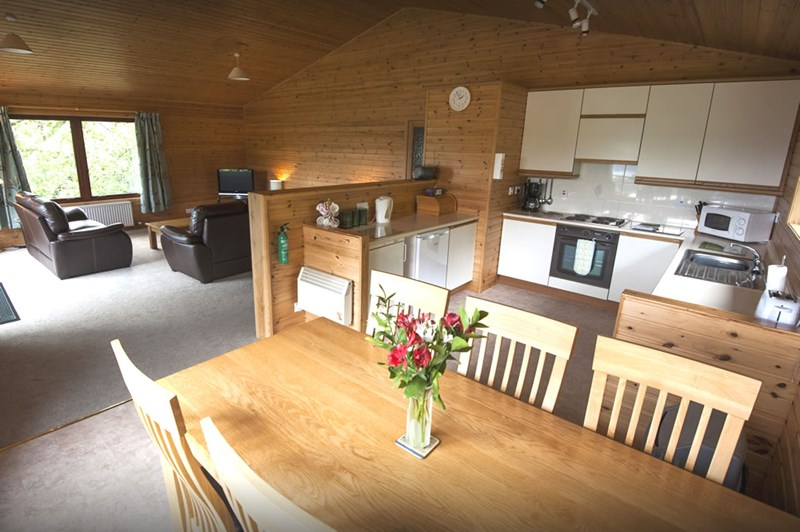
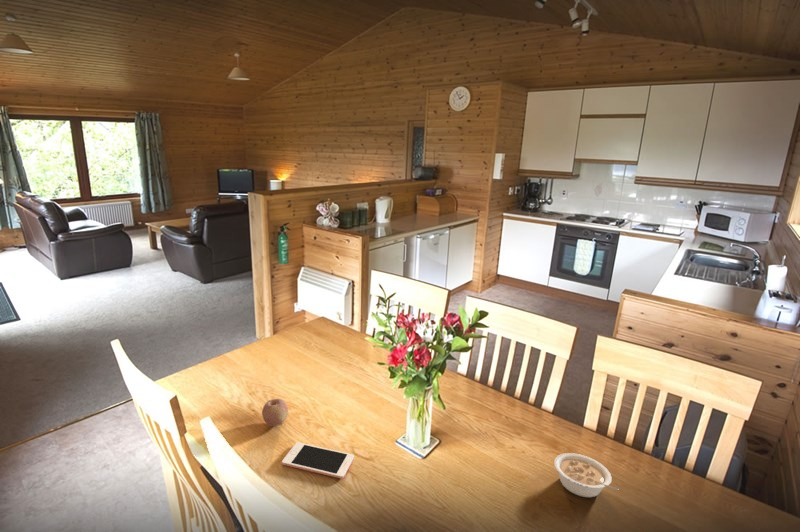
+ legume [553,452,620,498]
+ cell phone [281,441,355,480]
+ fruit [261,398,289,427]
